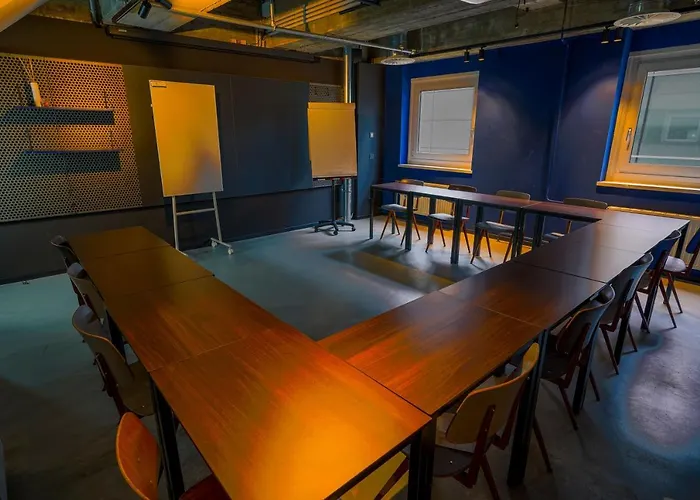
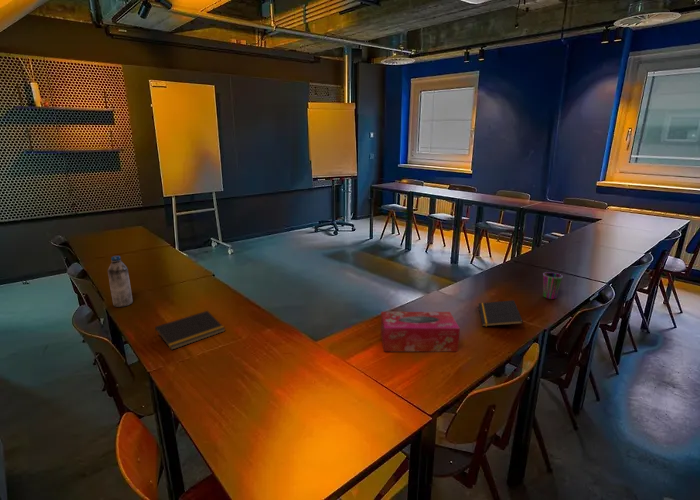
+ tissue box [380,311,461,353]
+ notepad [477,299,524,327]
+ notepad [154,310,226,351]
+ water bottle [107,255,134,308]
+ cup [542,271,564,300]
